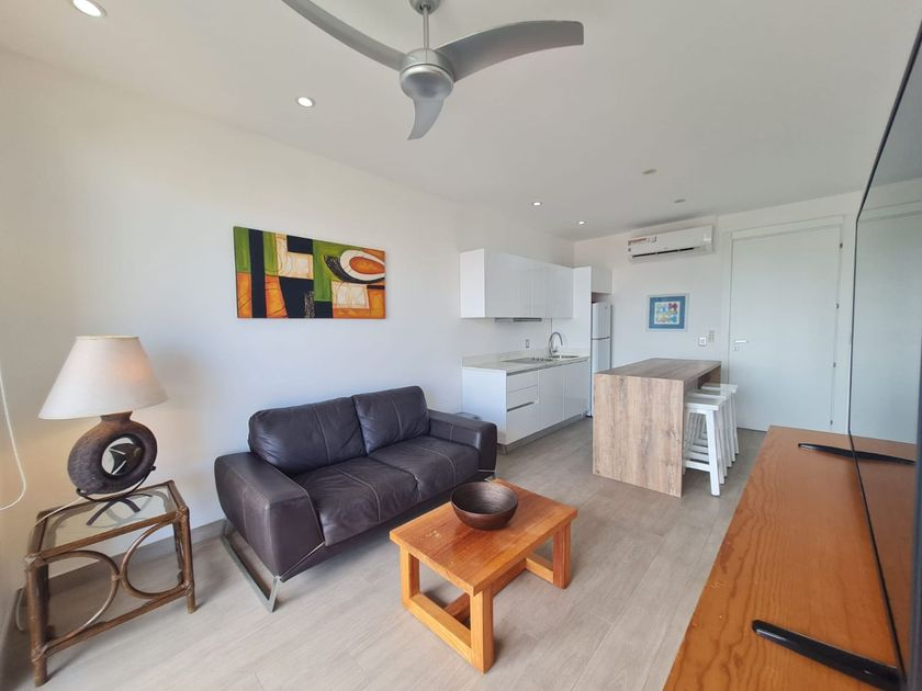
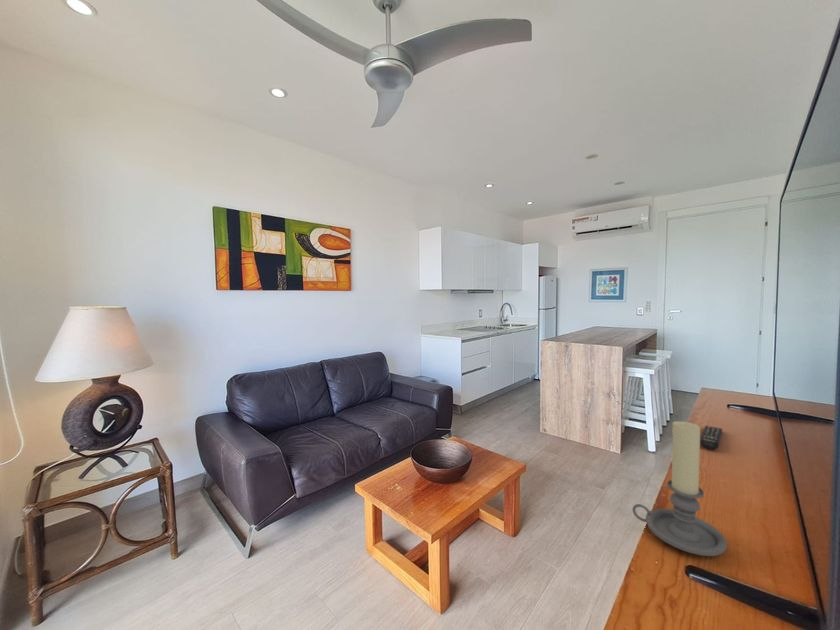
+ candle holder [632,420,728,557]
+ remote control [700,425,723,451]
